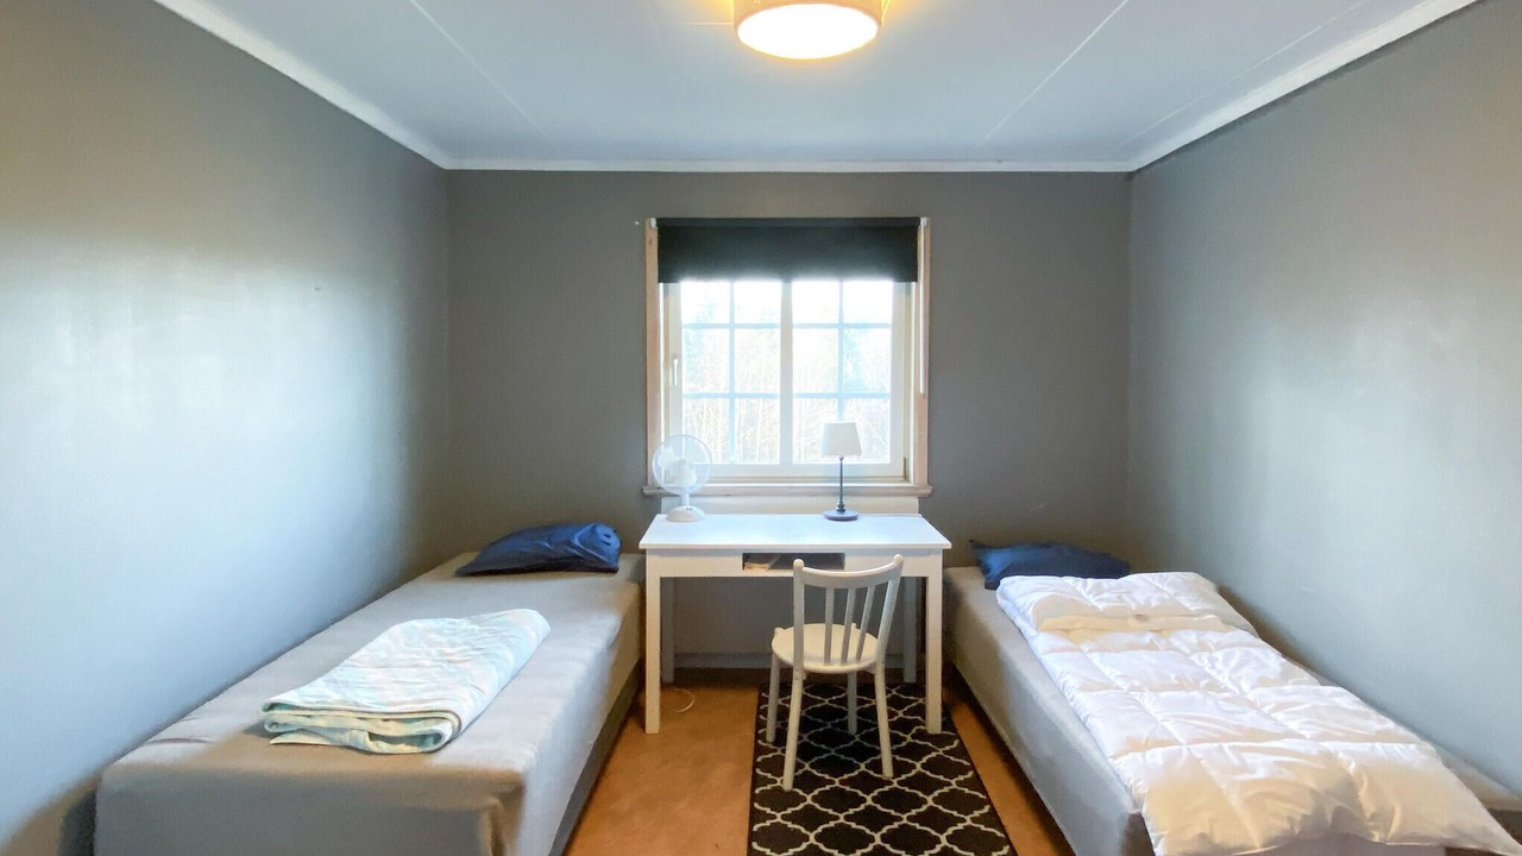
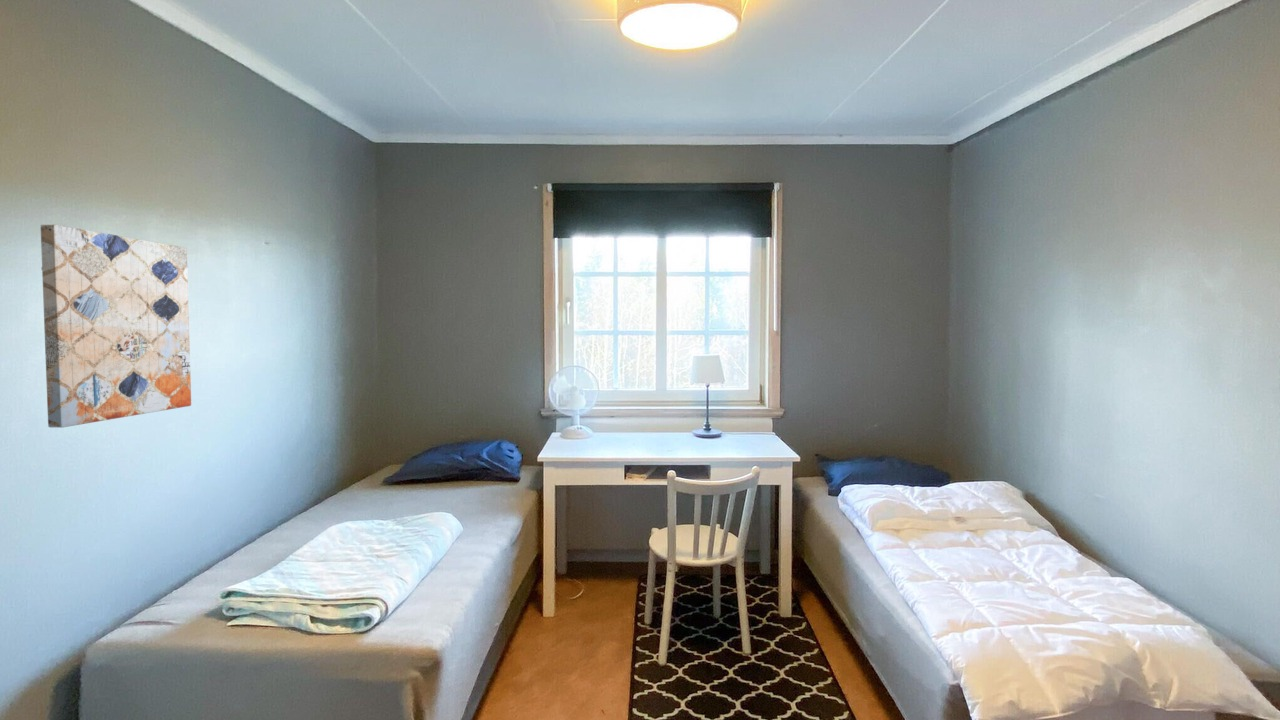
+ wall art [40,224,192,429]
